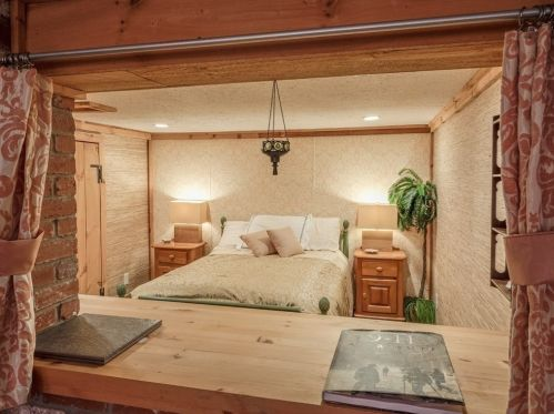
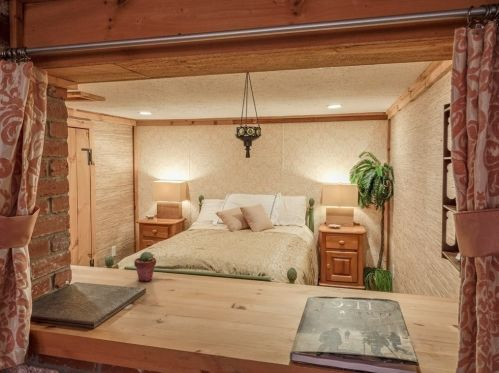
+ potted succulent [133,251,157,282]
